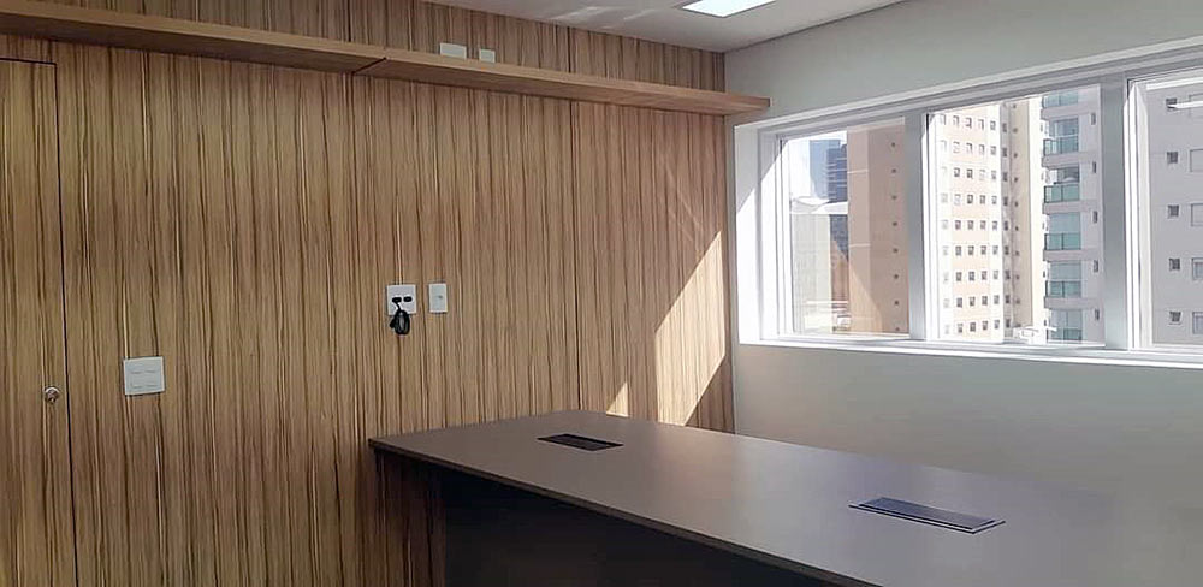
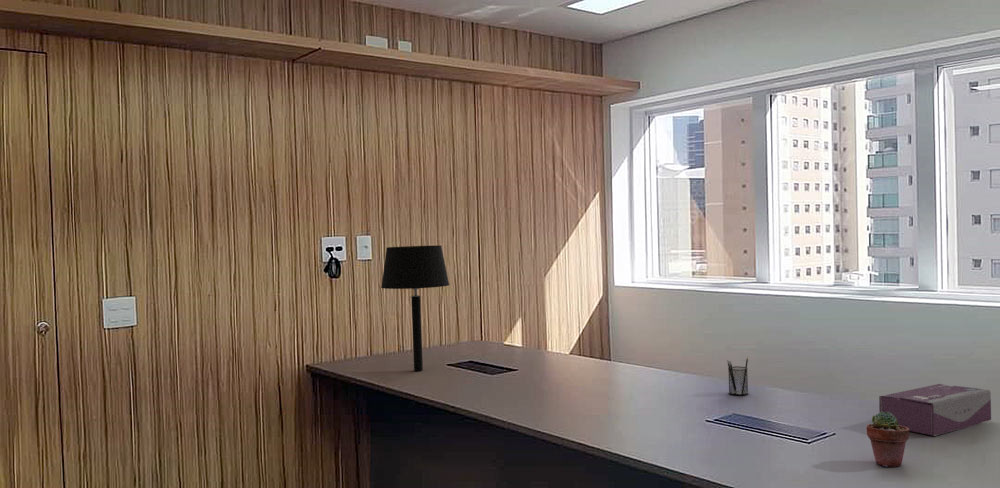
+ table lamp [380,244,450,372]
+ potted succulent [866,411,910,468]
+ tissue box [878,383,992,437]
+ pencil holder [726,356,749,396]
